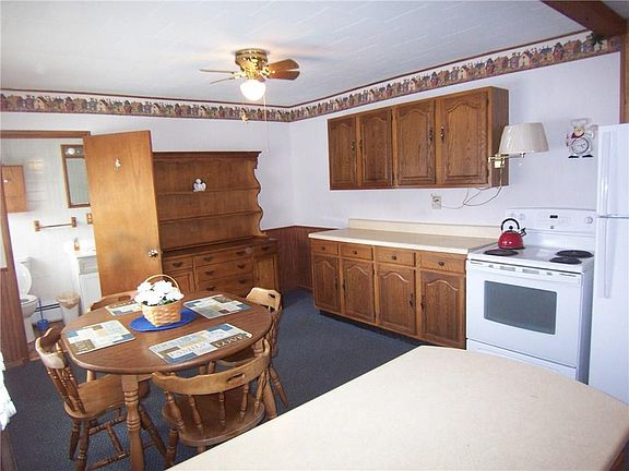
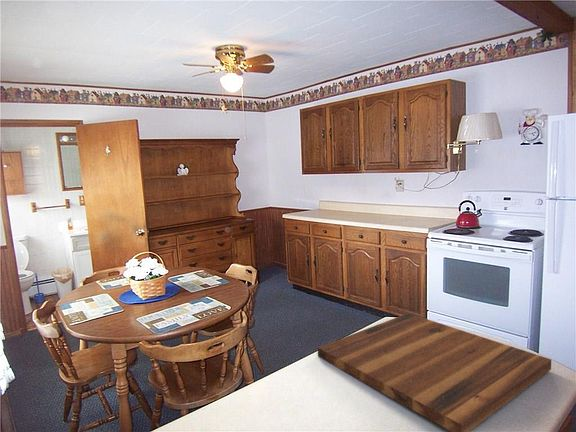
+ cutting board [317,312,552,432]
